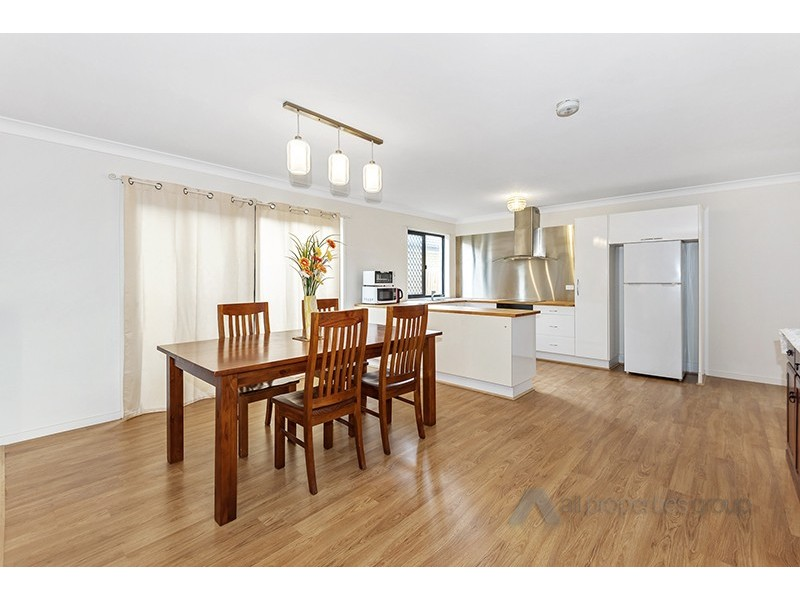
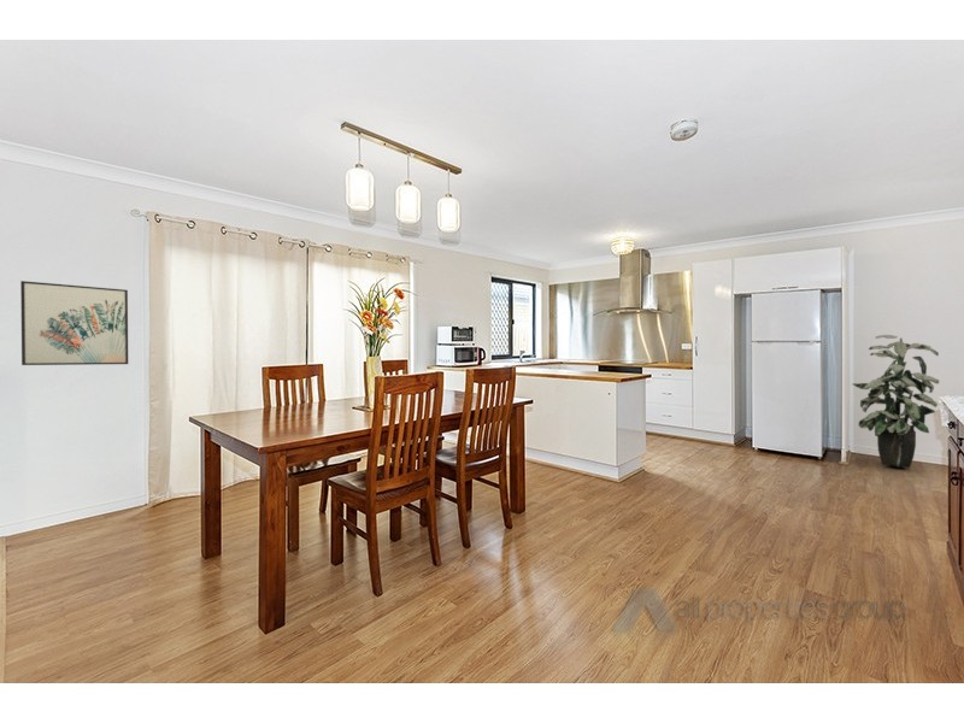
+ wall art [19,280,129,366]
+ indoor plant [852,334,940,469]
